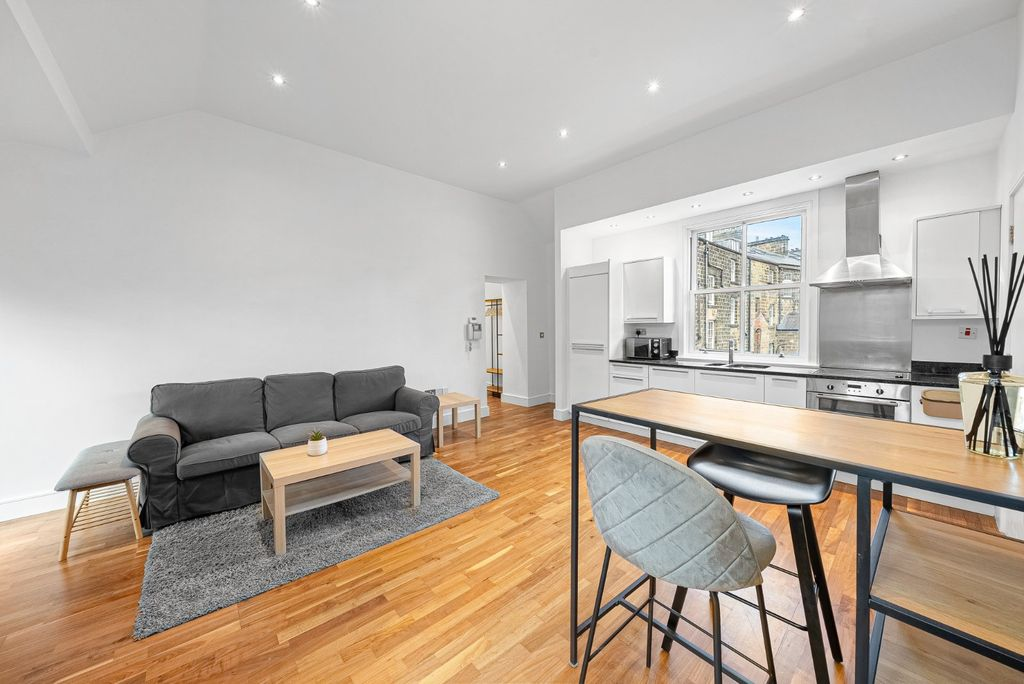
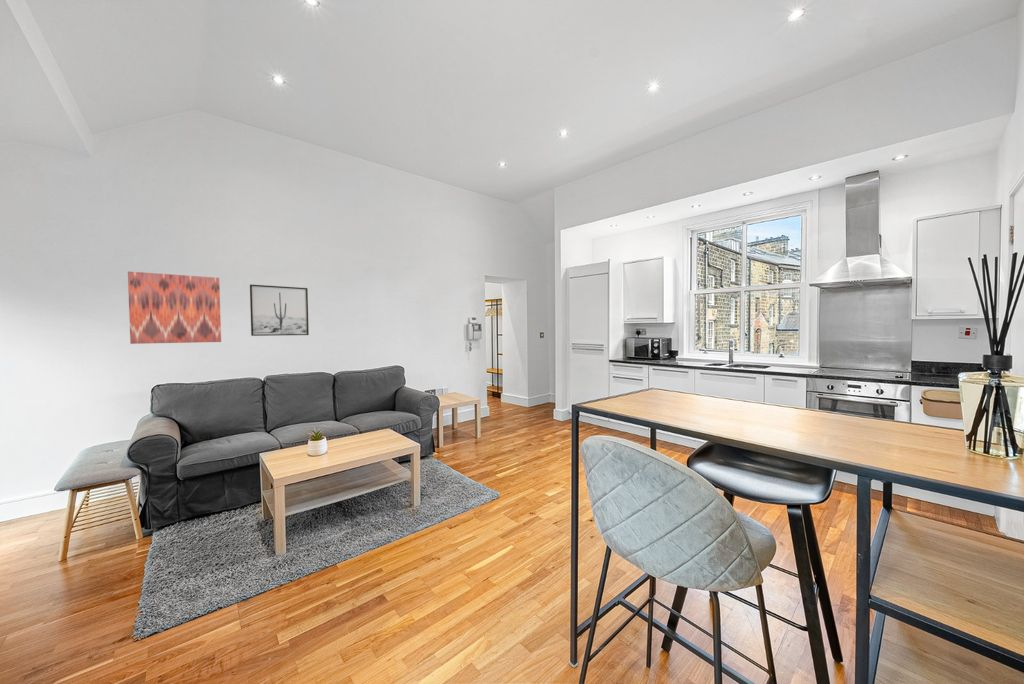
+ wall art [127,270,222,345]
+ wall art [249,284,310,337]
